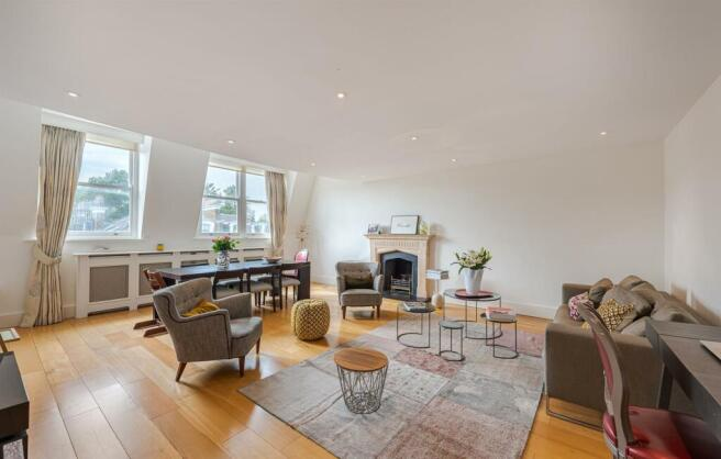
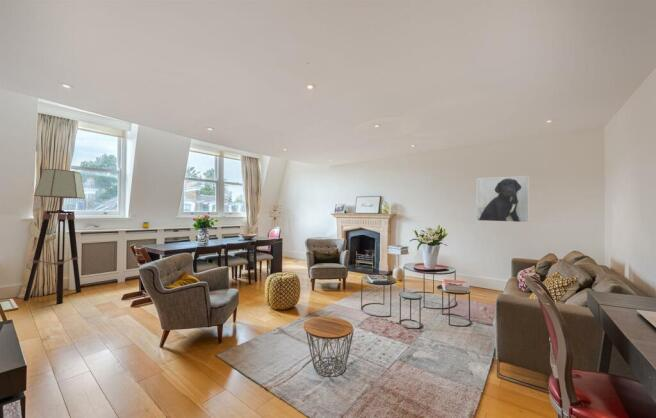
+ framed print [475,175,530,223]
+ floor lamp [22,168,86,305]
